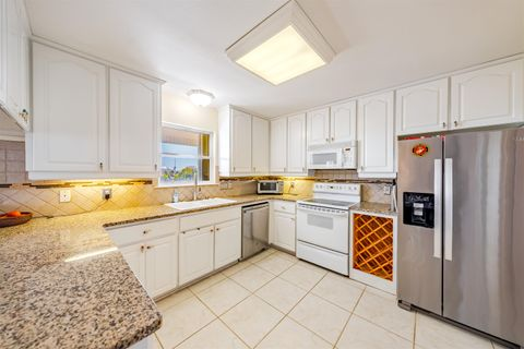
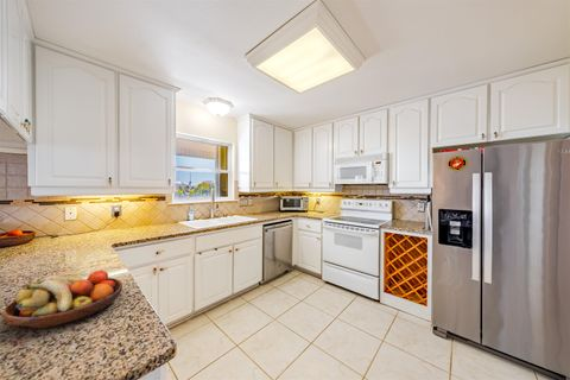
+ fruit bowl [1,270,124,330]
